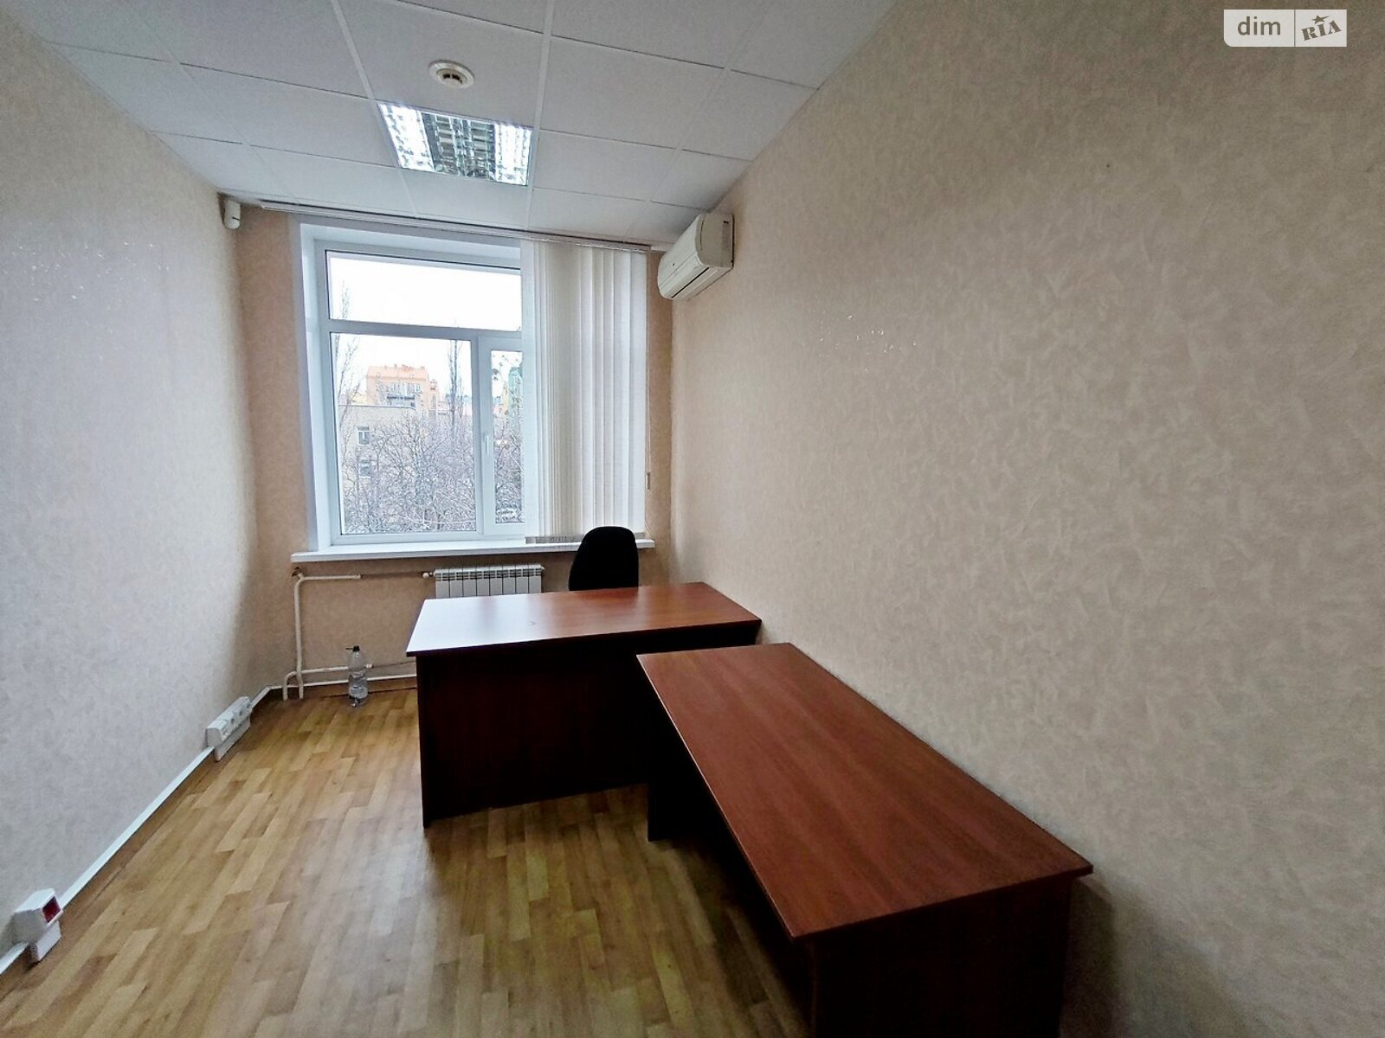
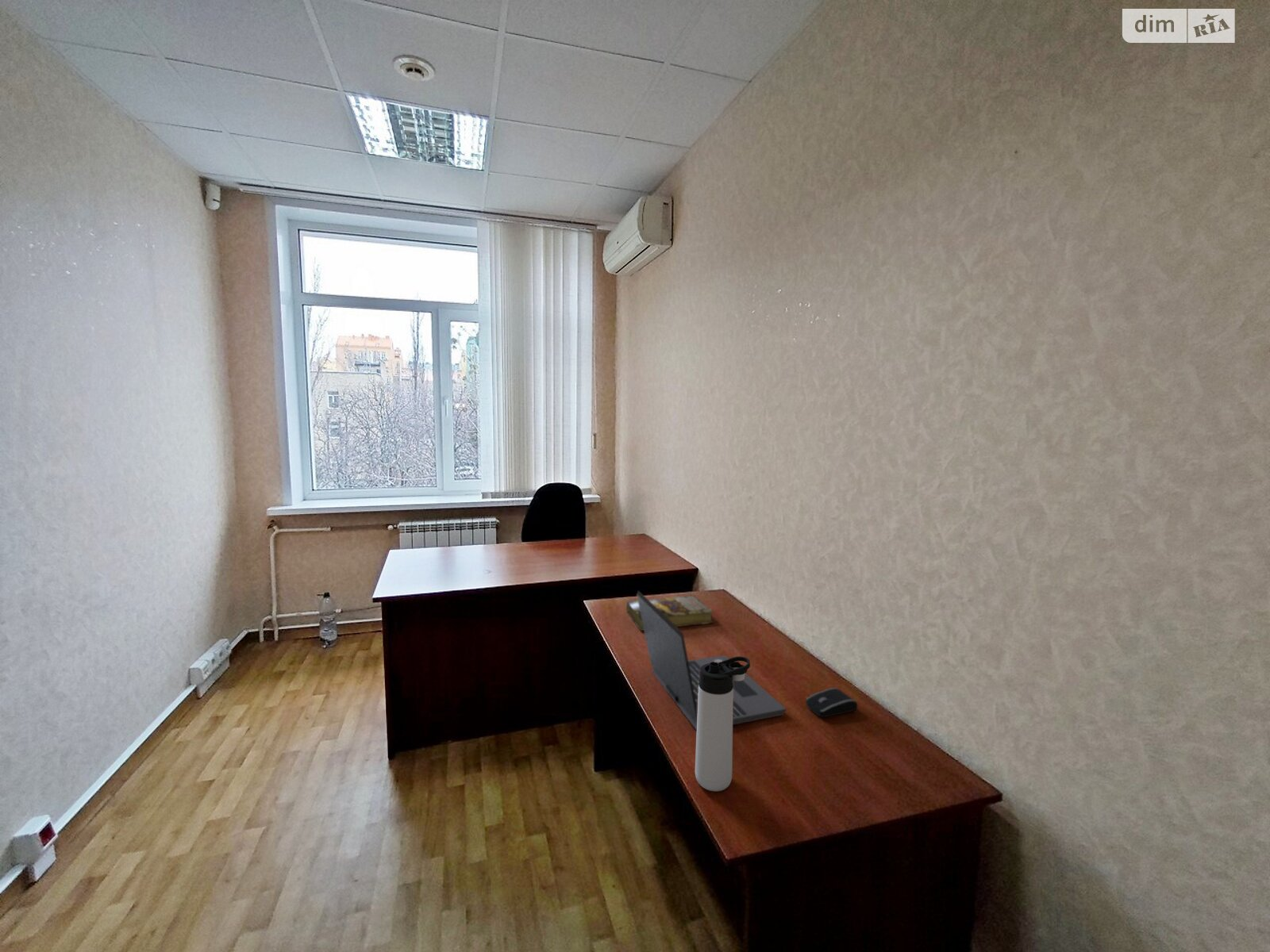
+ computer mouse [806,687,858,719]
+ laptop [636,590,787,731]
+ thermos bottle [695,655,751,792]
+ book [625,594,714,631]
